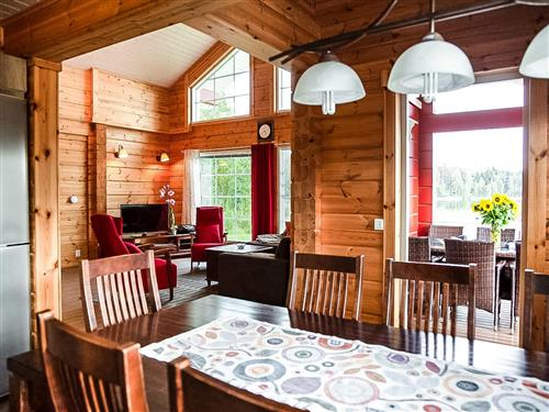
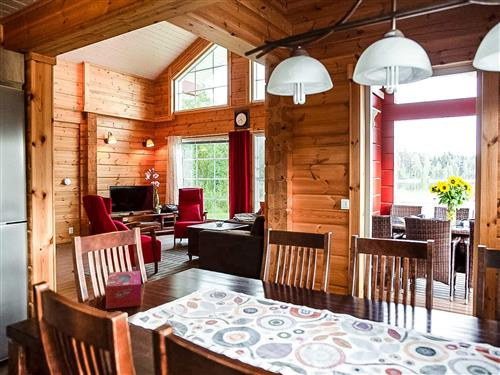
+ tissue box [105,270,142,310]
